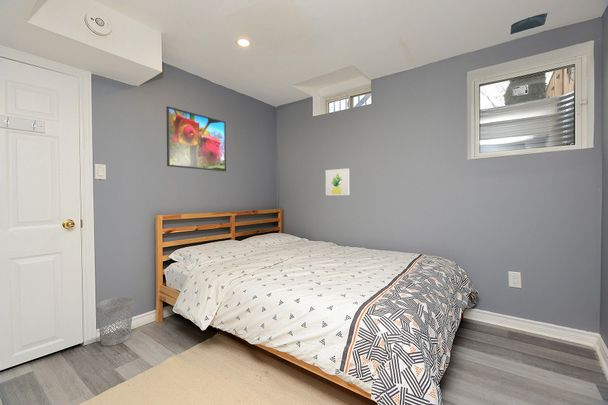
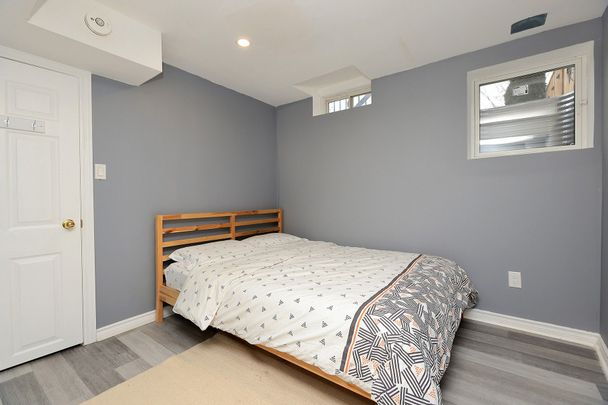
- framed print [165,105,227,172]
- wastebasket [95,296,134,347]
- wall art [325,168,350,196]
